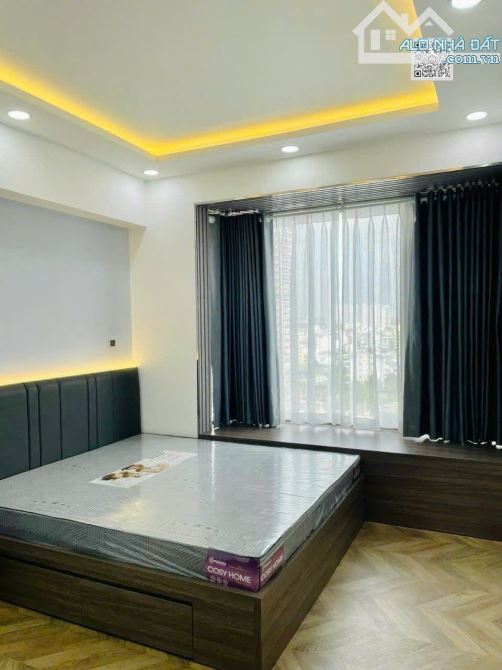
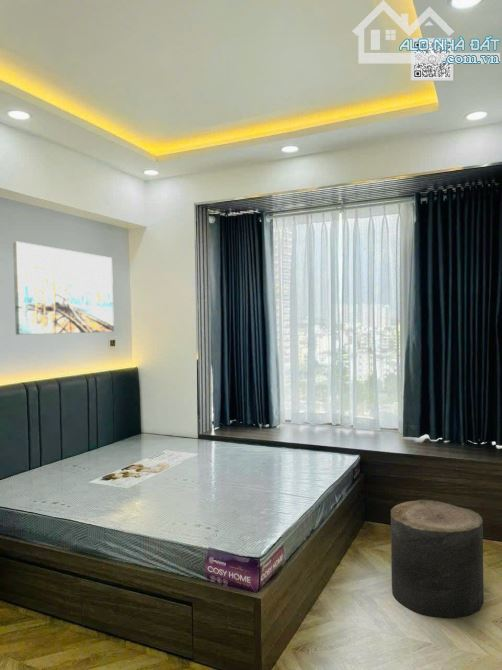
+ stool [390,499,485,619]
+ wall art [12,241,115,336]
